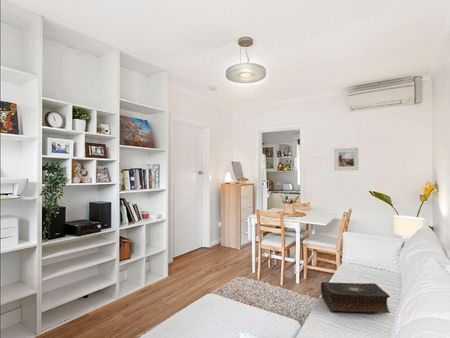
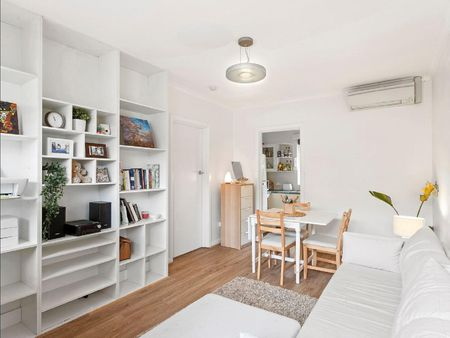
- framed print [333,147,360,172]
- book [320,281,391,314]
